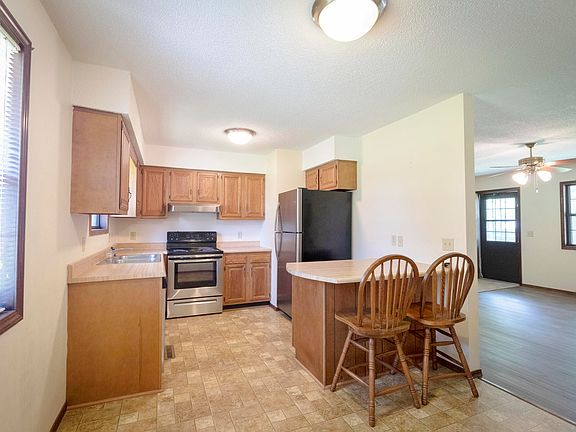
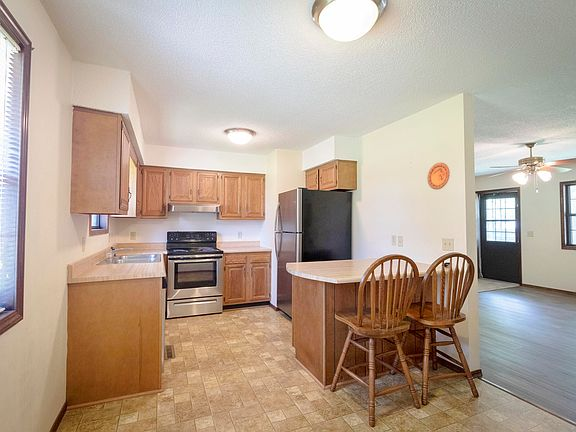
+ decorative plate [427,162,451,190]
